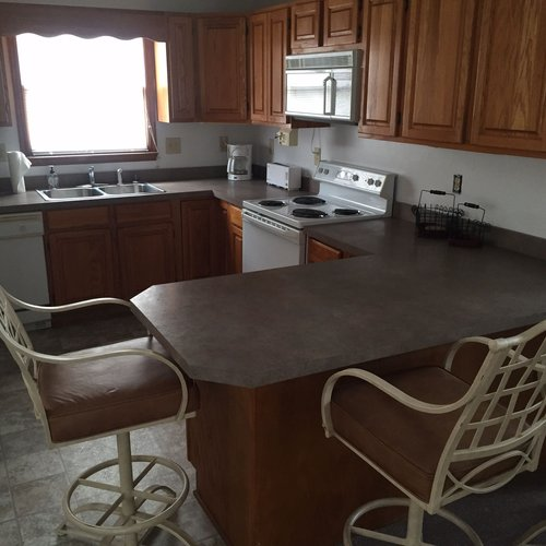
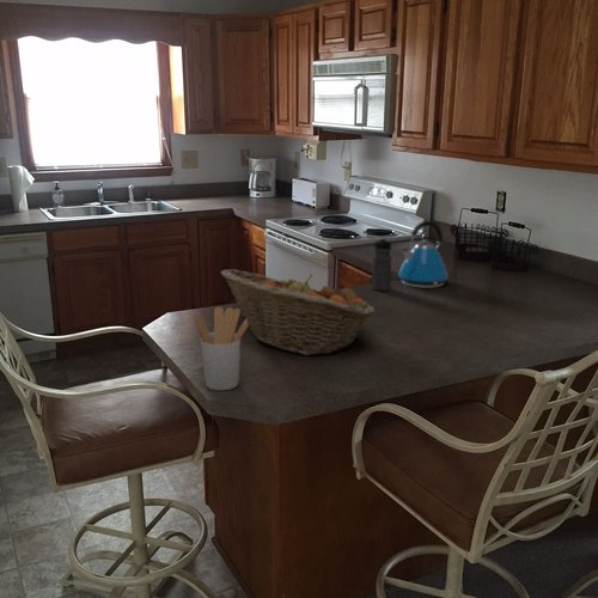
+ fruit basket [220,268,377,356]
+ water bottle [371,237,392,292]
+ utensil holder [194,305,249,391]
+ kettle [397,220,450,289]
